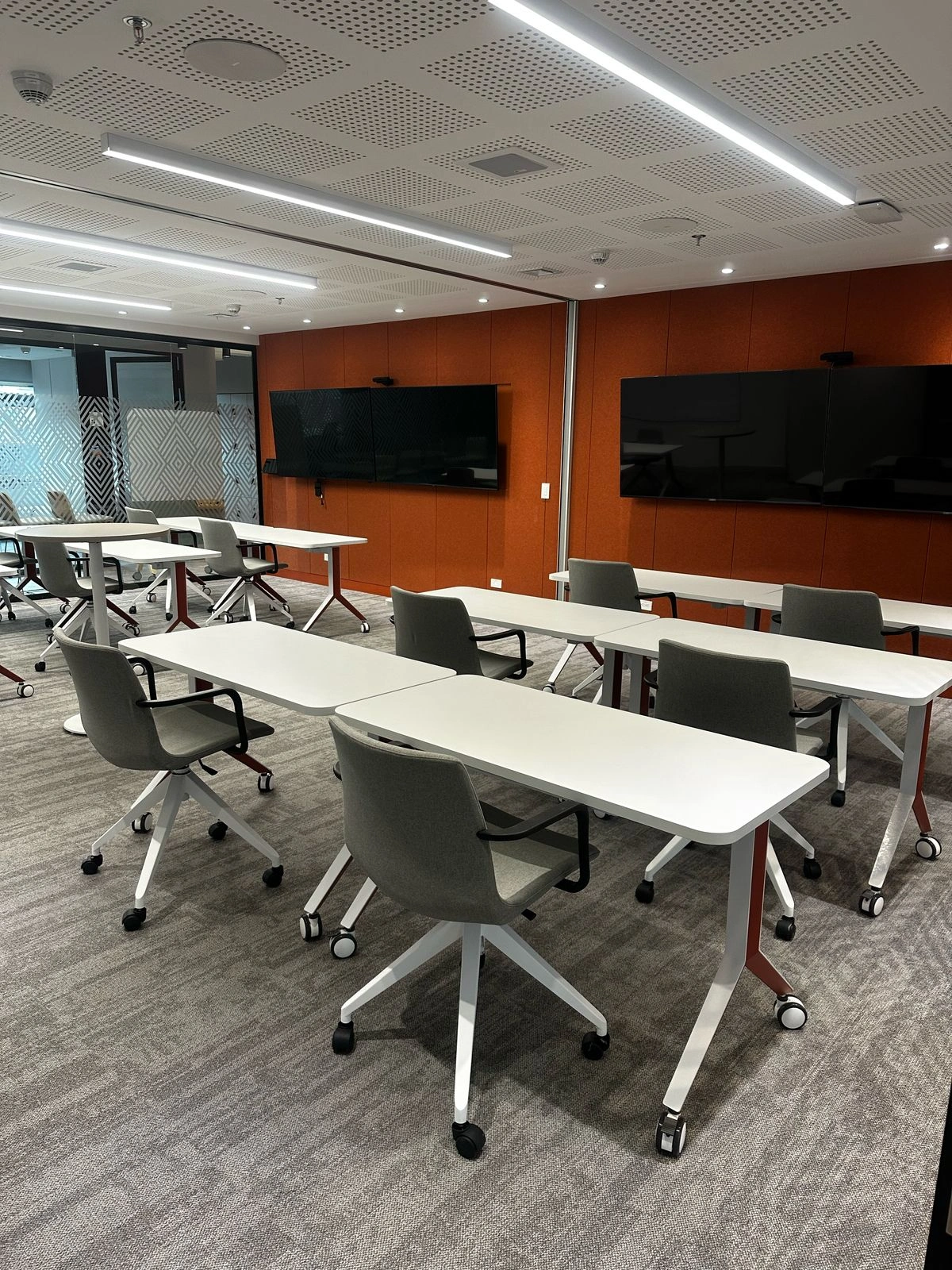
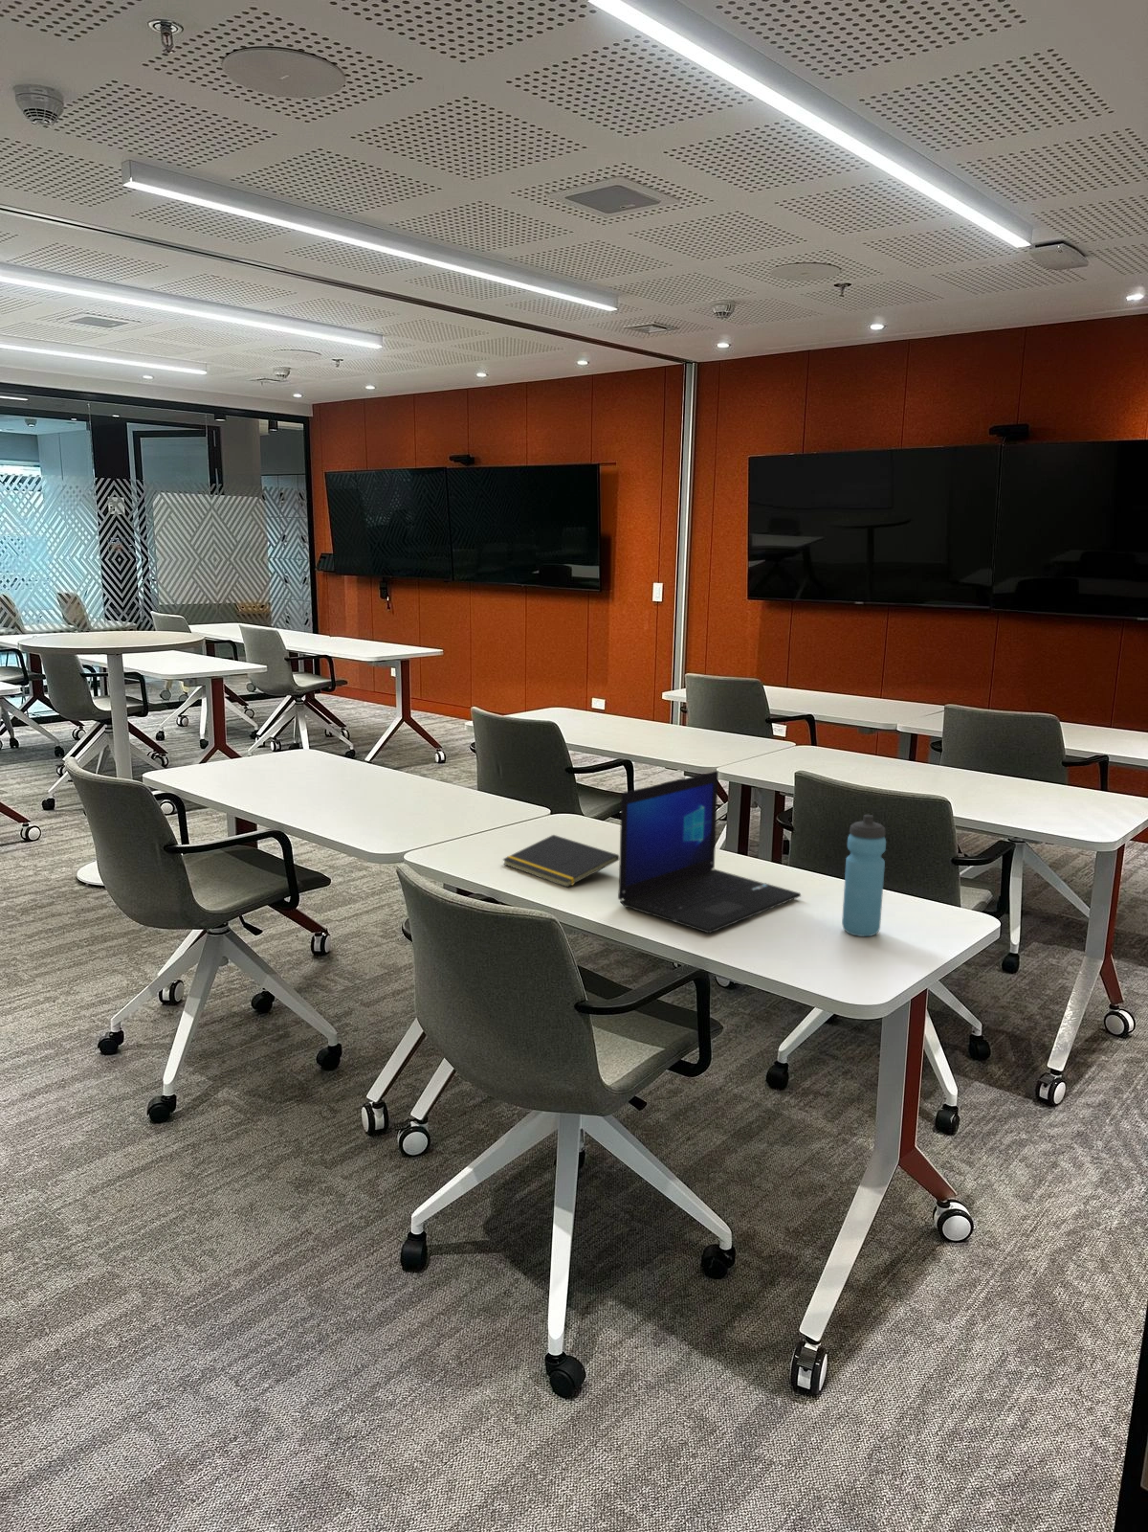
+ water bottle [840,814,886,937]
+ laptop [617,770,802,934]
+ notepad [502,834,620,889]
